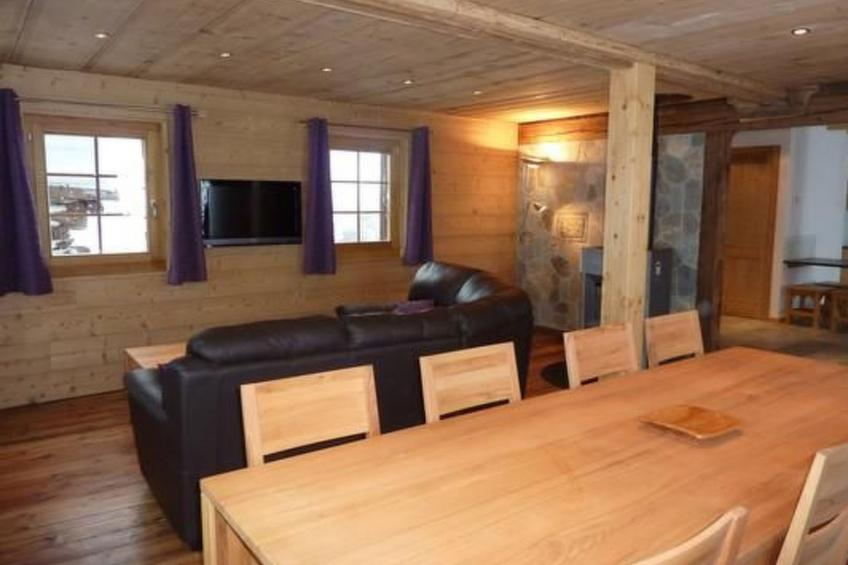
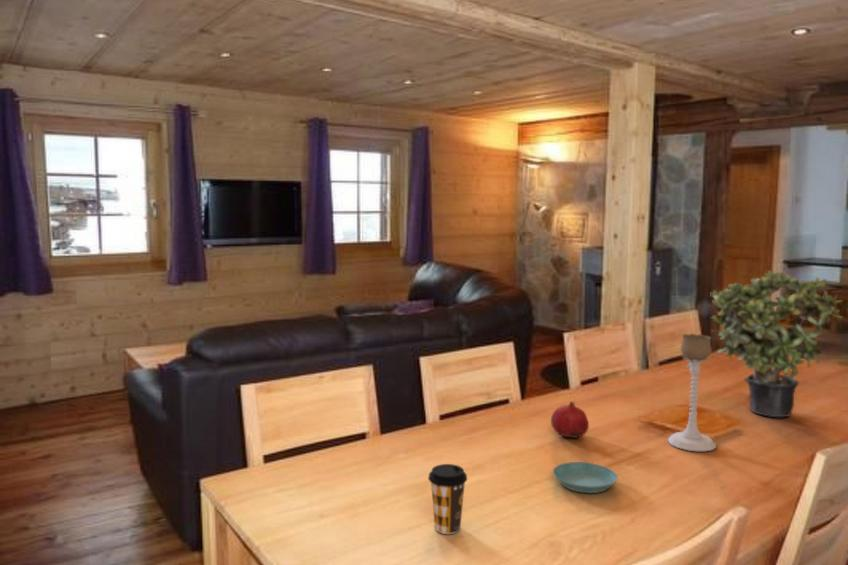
+ potted plant [709,269,844,418]
+ fruit [550,400,590,439]
+ saucer [552,461,619,494]
+ coffee cup [427,463,468,535]
+ candle holder [667,333,717,452]
